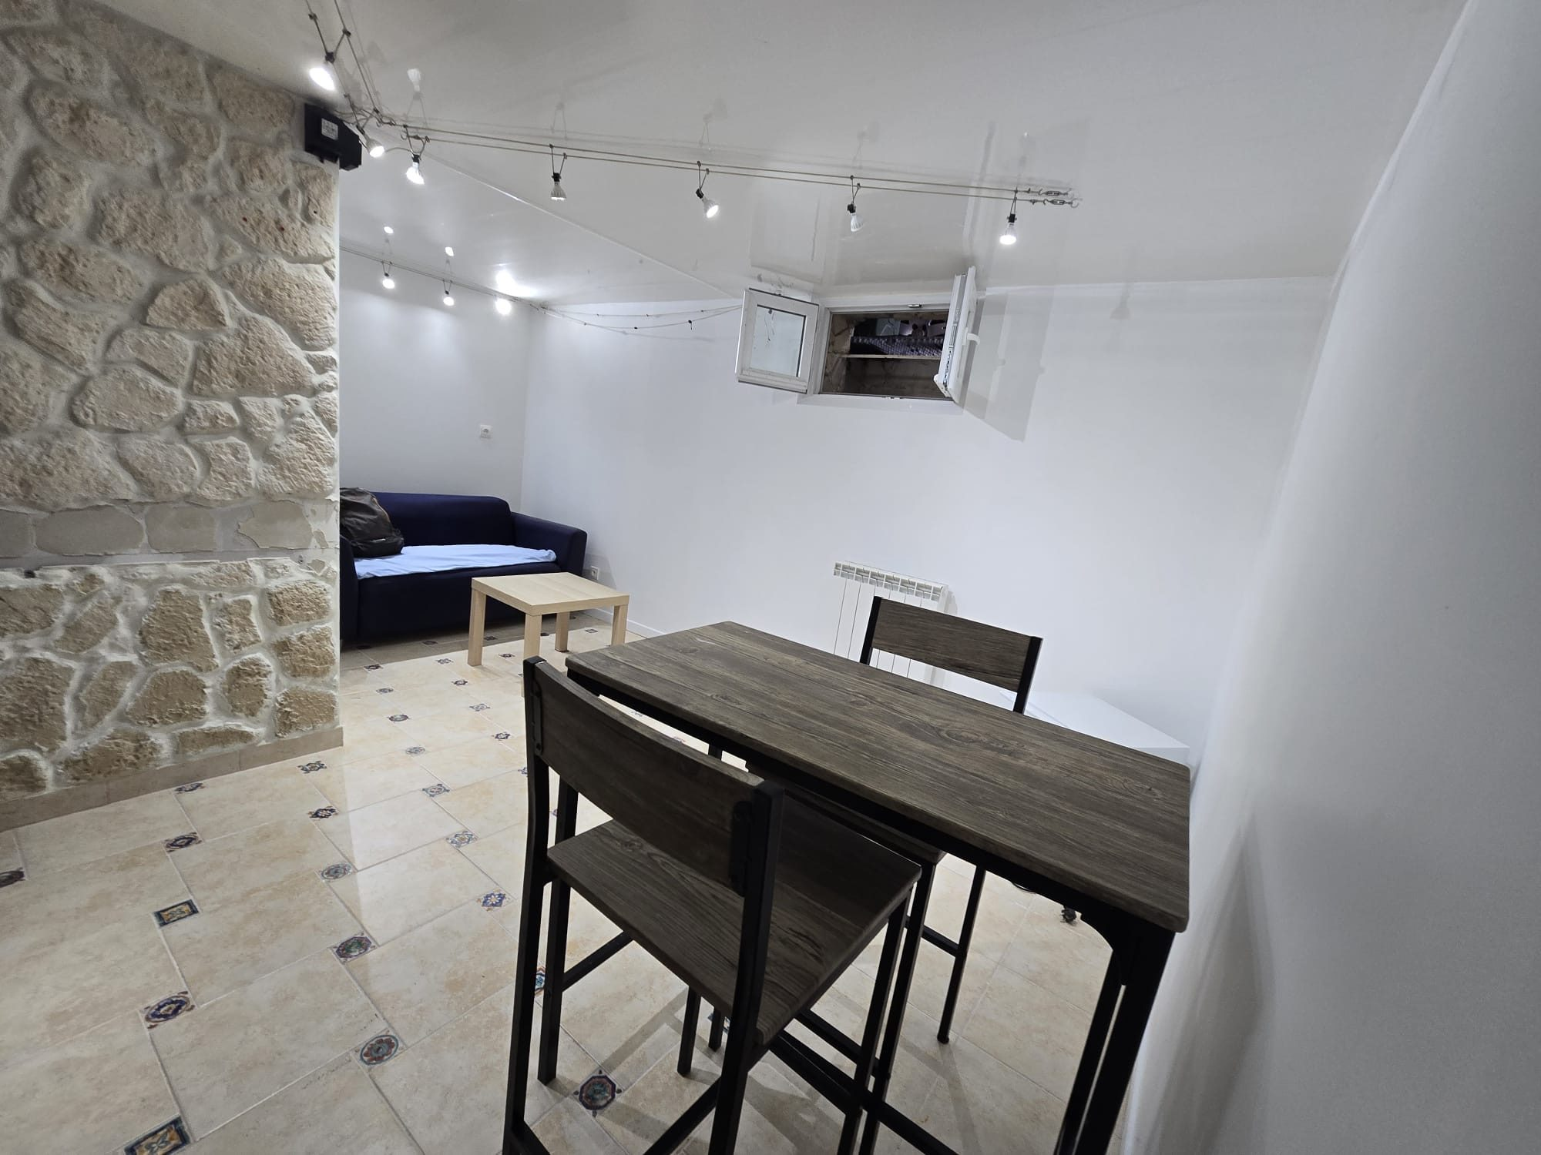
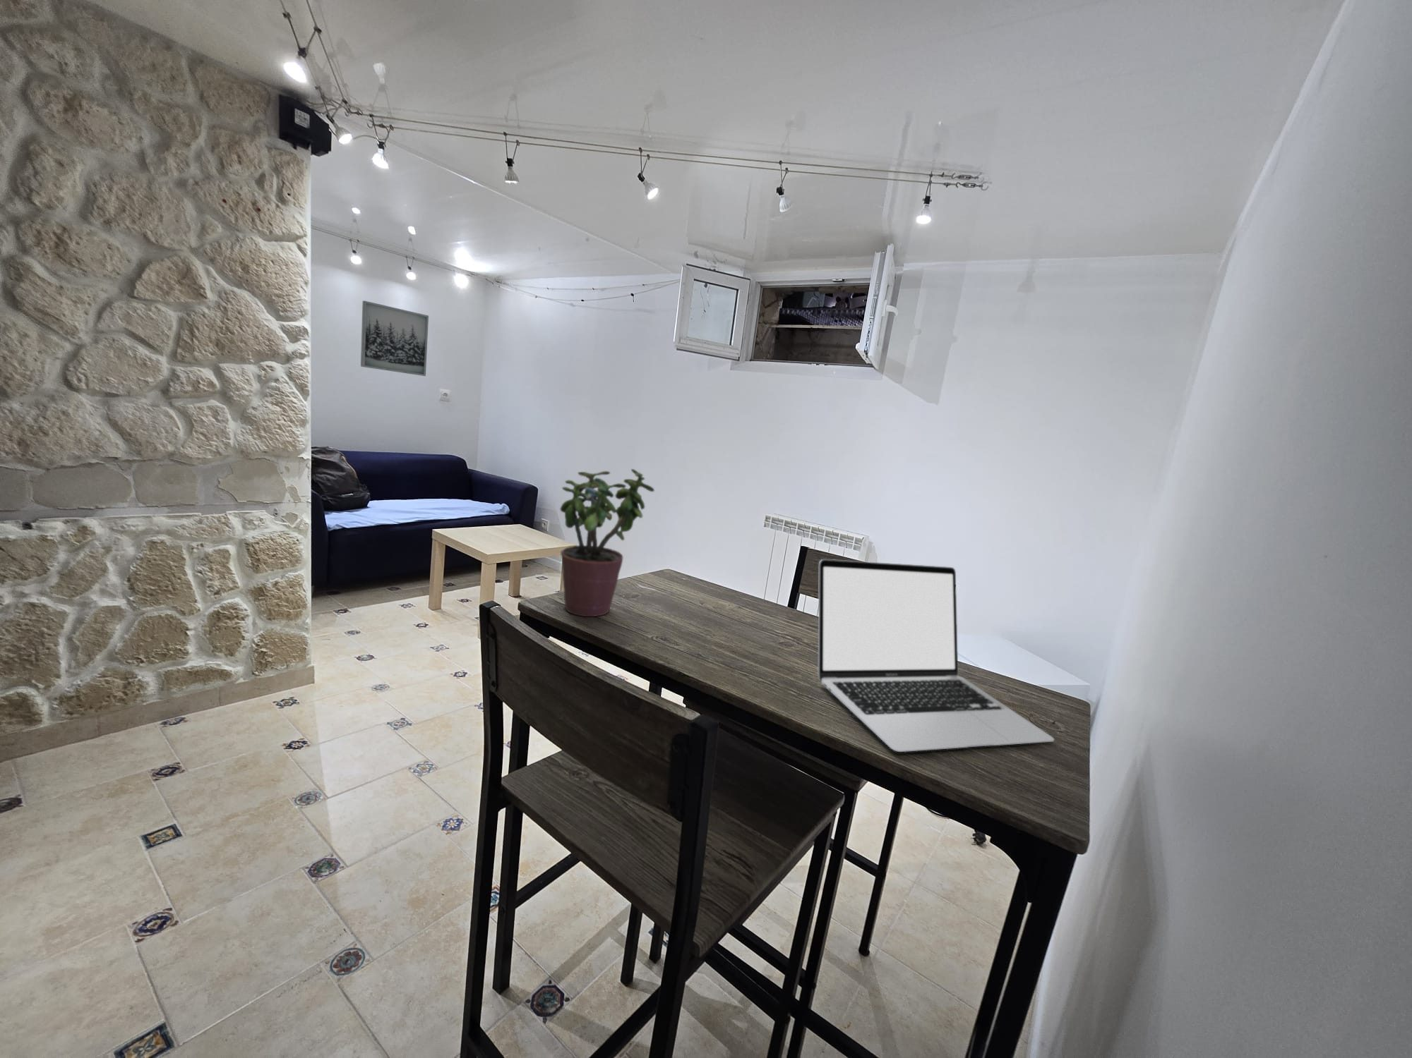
+ laptop [817,559,1055,752]
+ potted plant [560,468,655,617]
+ wall art [360,300,429,377]
